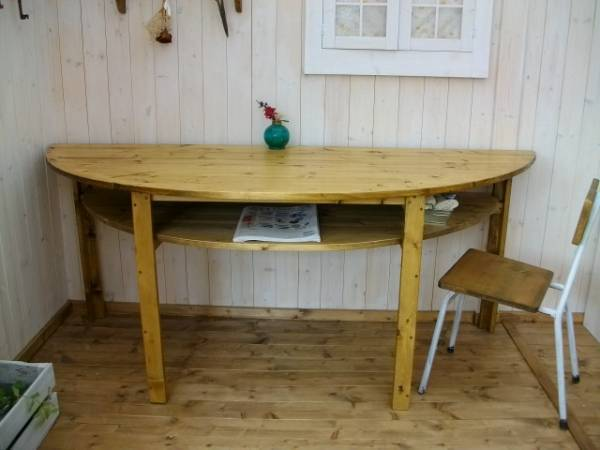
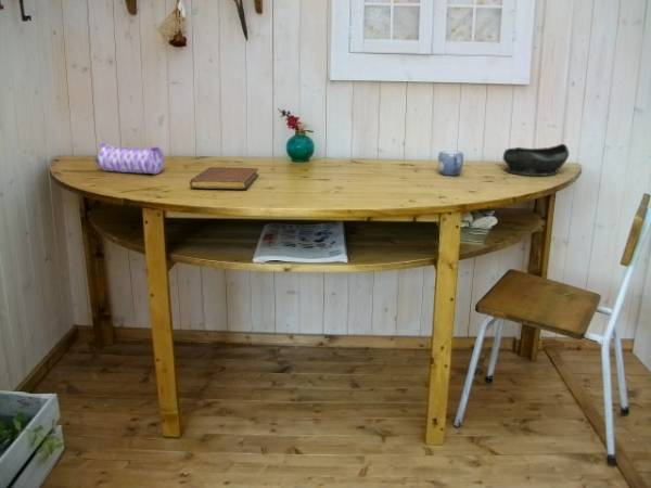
+ mug [437,150,464,177]
+ notebook [189,166,259,190]
+ bowl [502,143,571,177]
+ pencil case [93,142,165,176]
